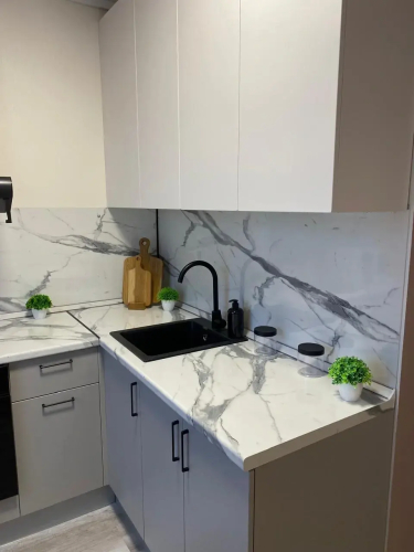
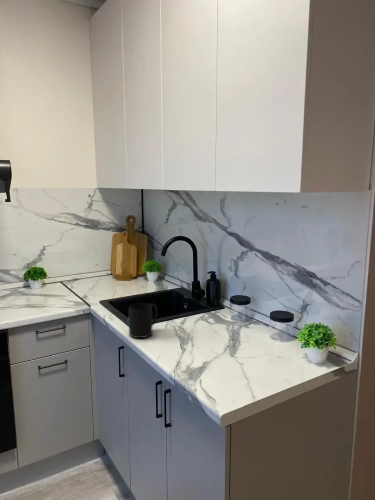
+ mug [126,302,159,339]
